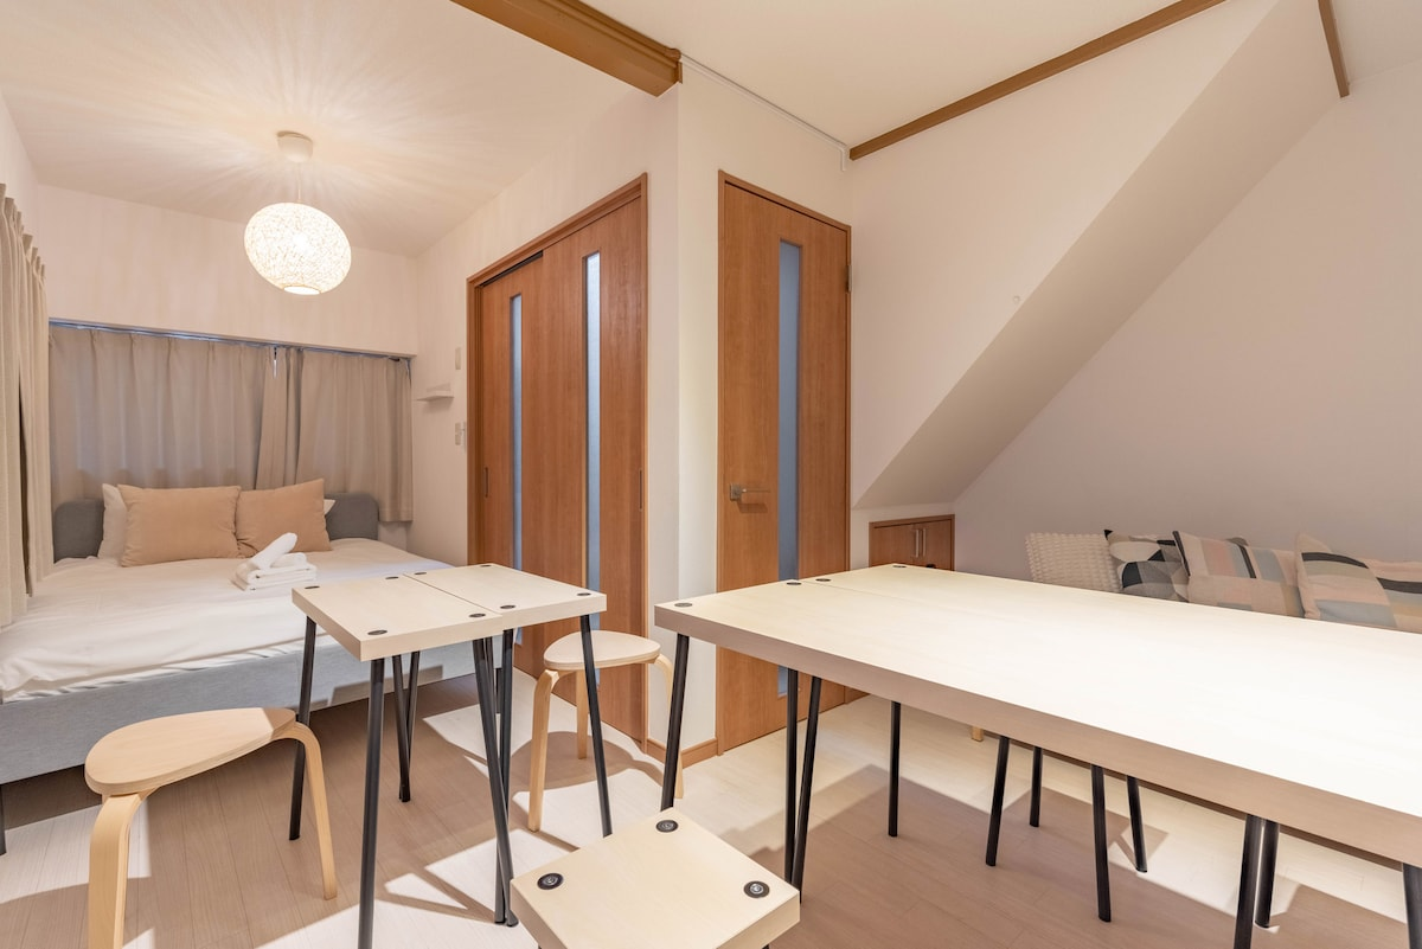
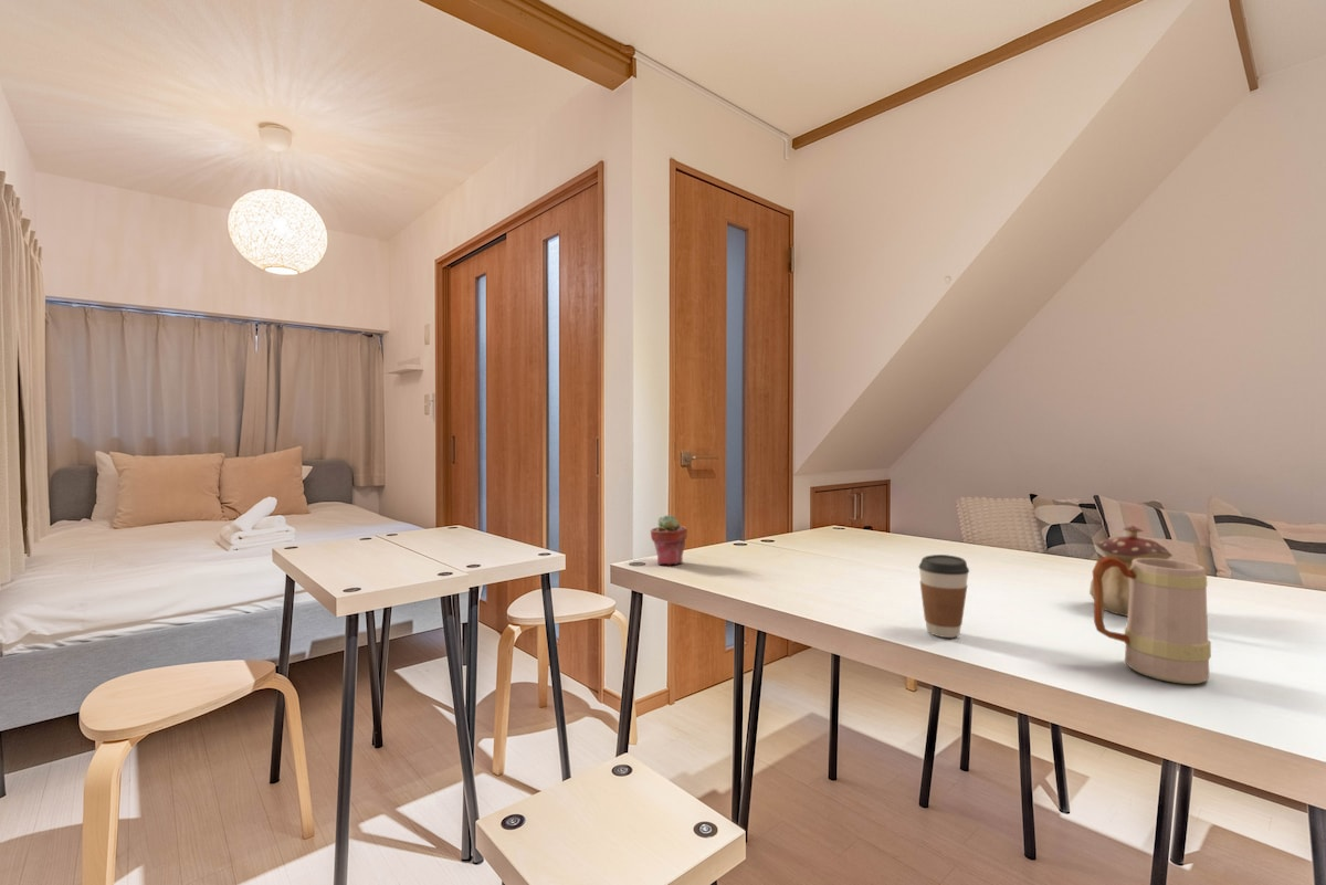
+ teapot [1088,525,1174,618]
+ mug [1092,556,1212,685]
+ potted succulent [650,514,688,566]
+ coffee cup [917,554,970,639]
